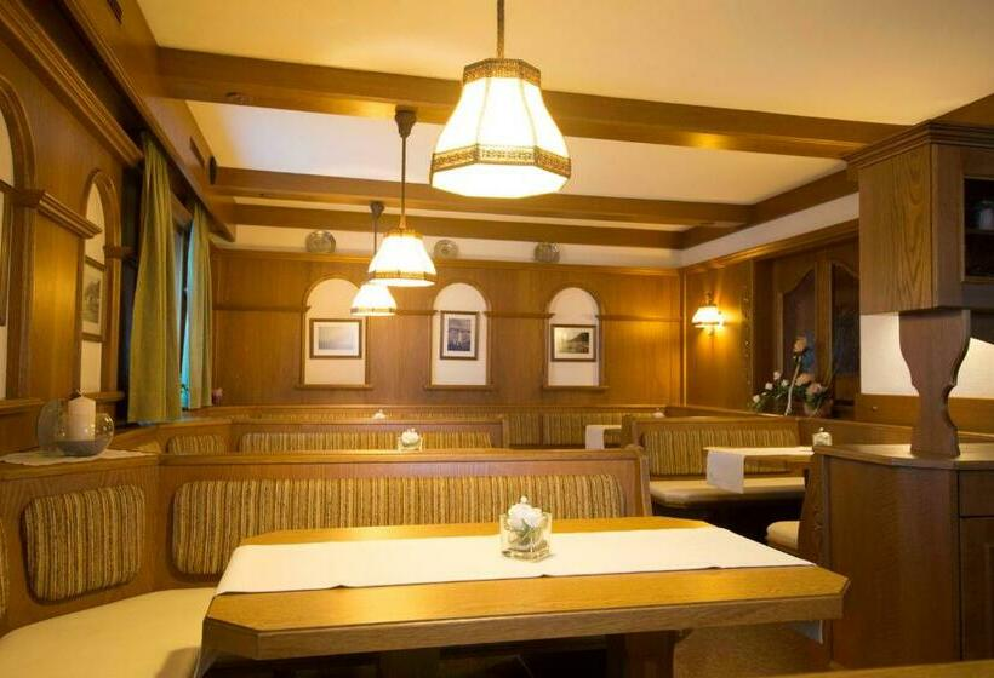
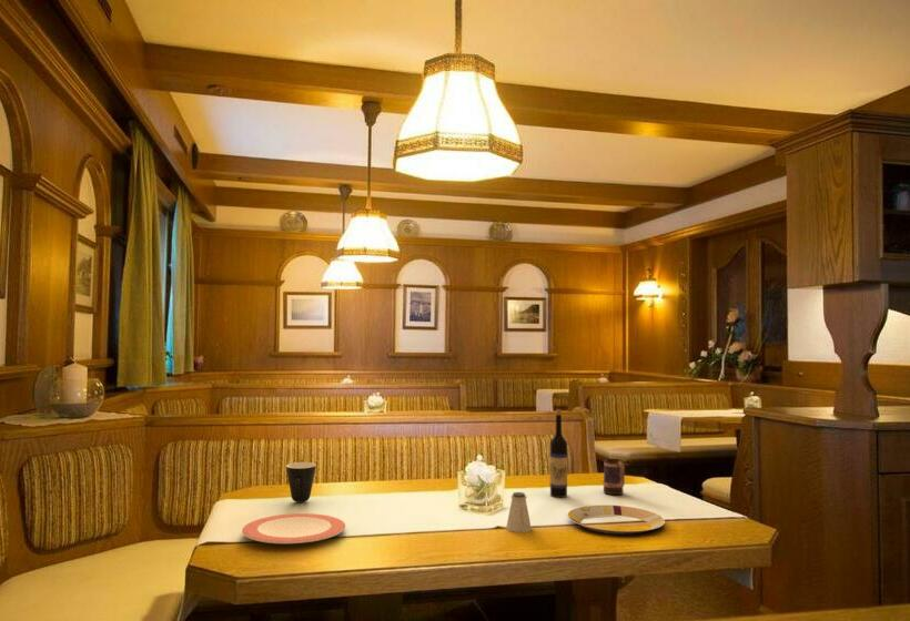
+ wine bottle [548,408,568,499]
+ mug [285,461,317,503]
+ saltshaker [505,491,533,533]
+ mug [603,458,626,496]
+ plate [241,512,346,544]
+ plate [567,505,666,536]
